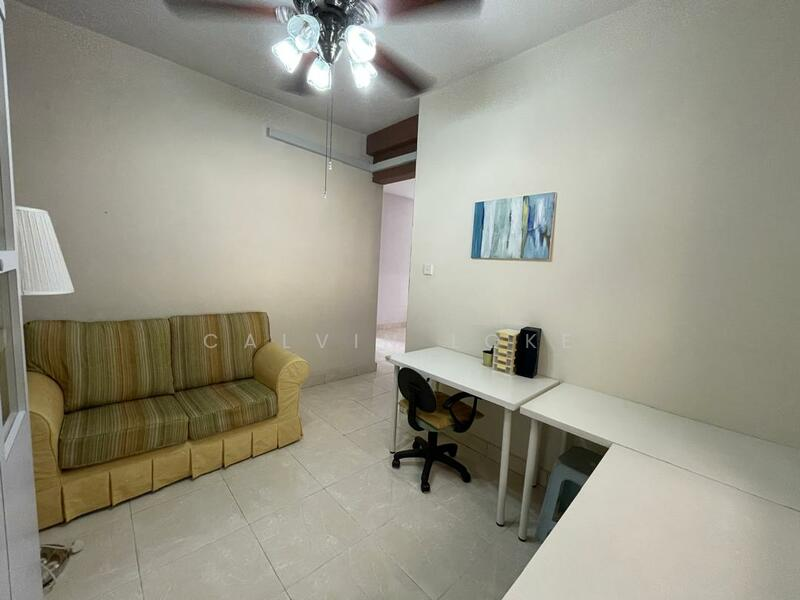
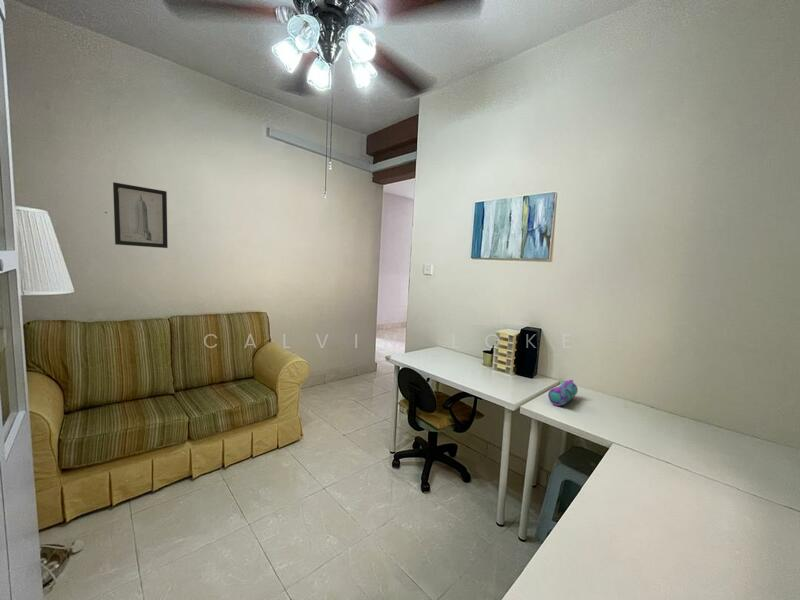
+ pencil case [547,379,579,407]
+ wall art [112,181,169,249]
